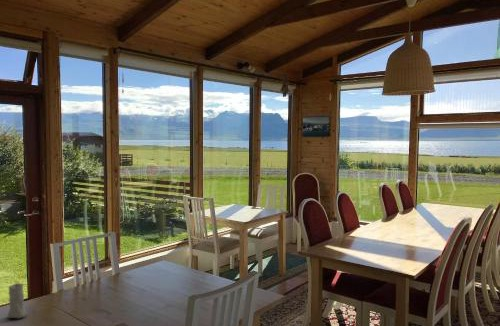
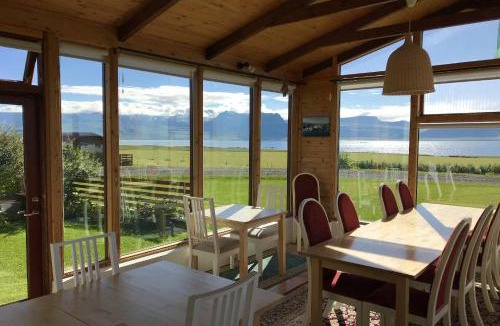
- candle [7,280,28,319]
